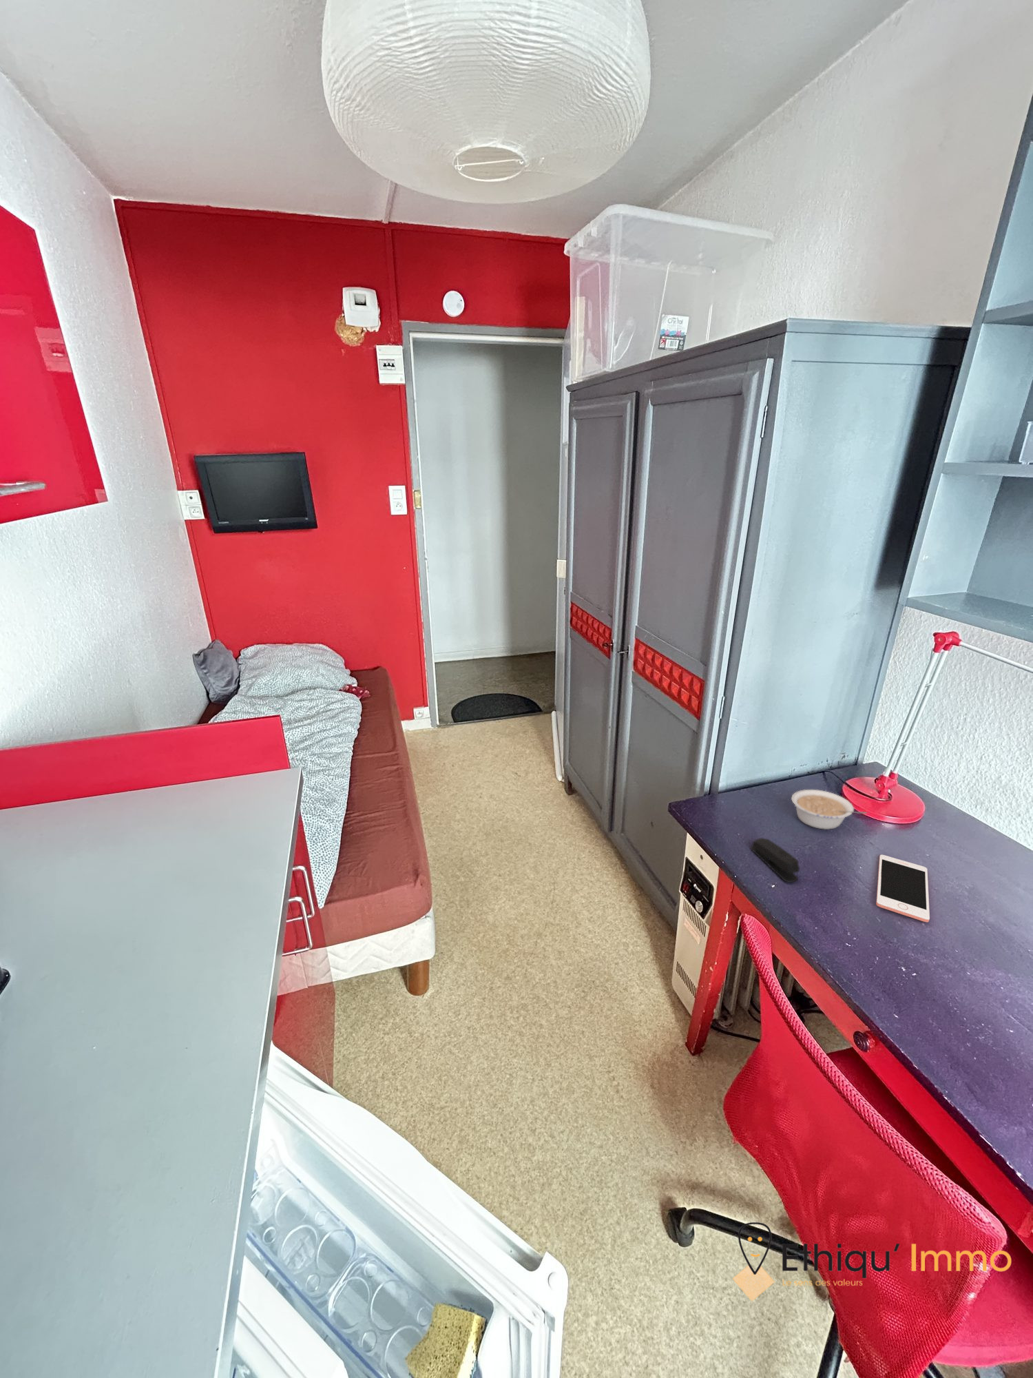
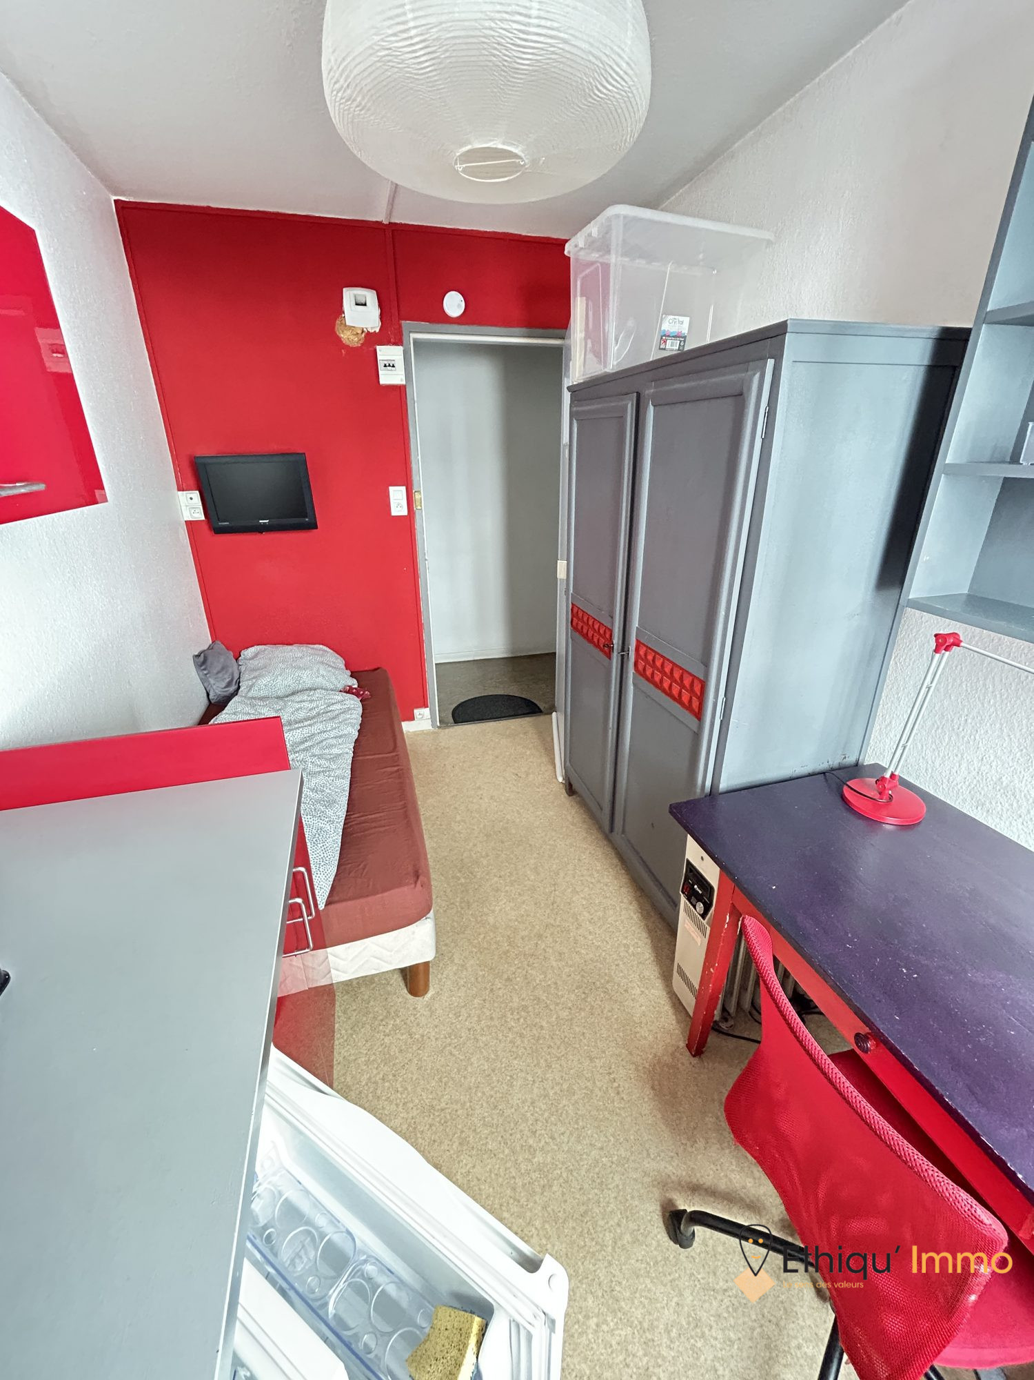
- legume [791,789,868,830]
- stapler [750,838,800,883]
- cell phone [876,854,930,922]
